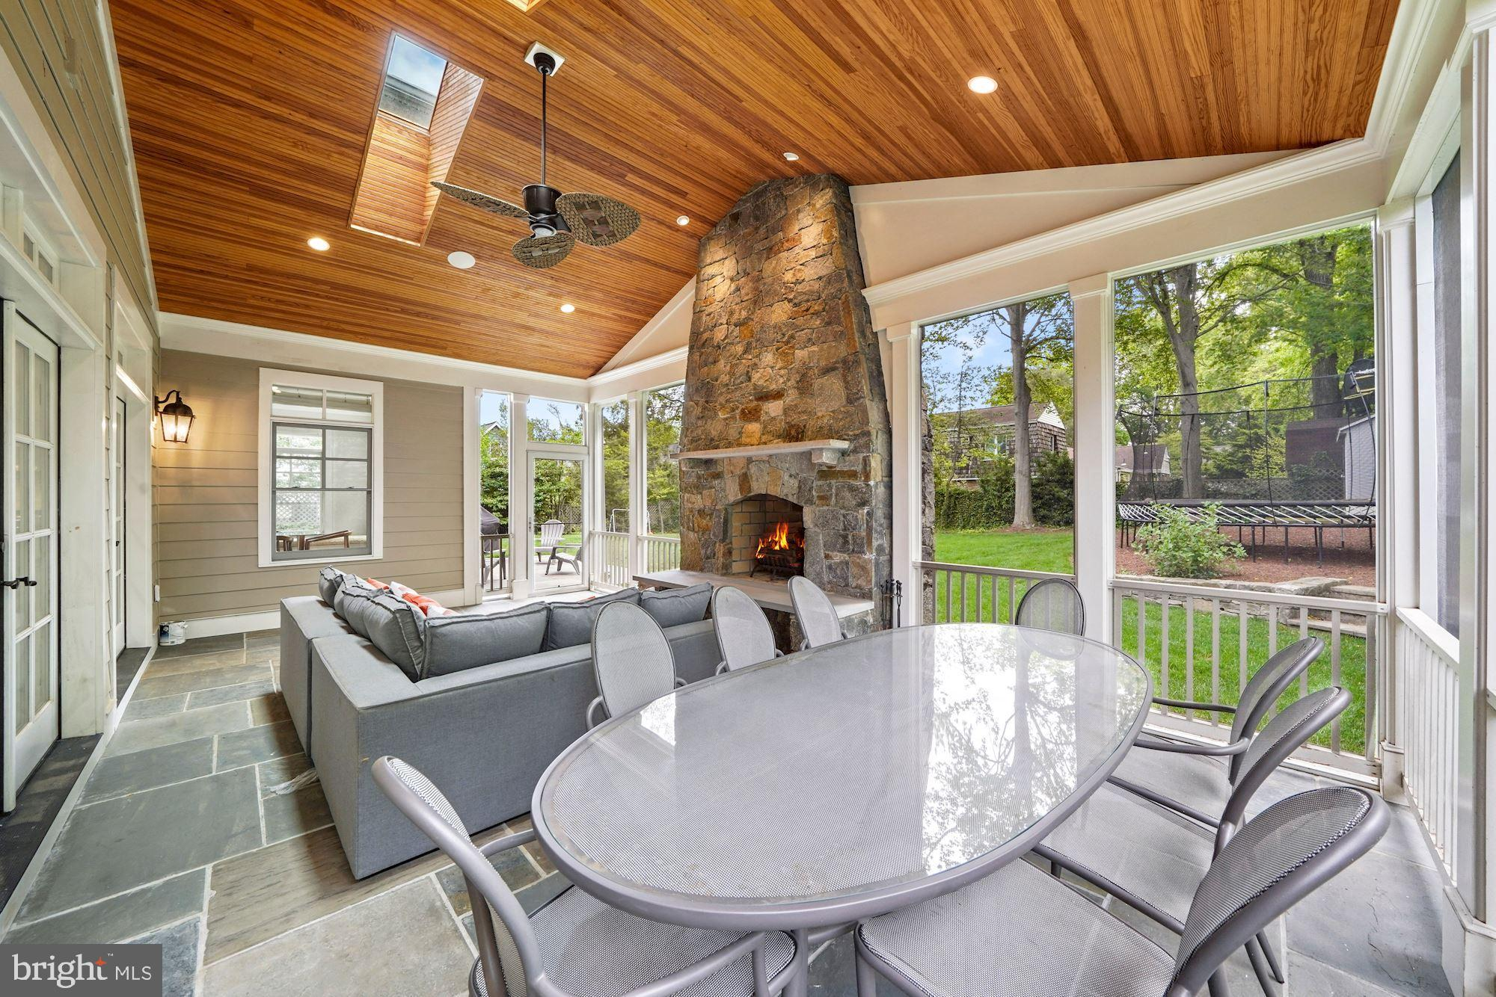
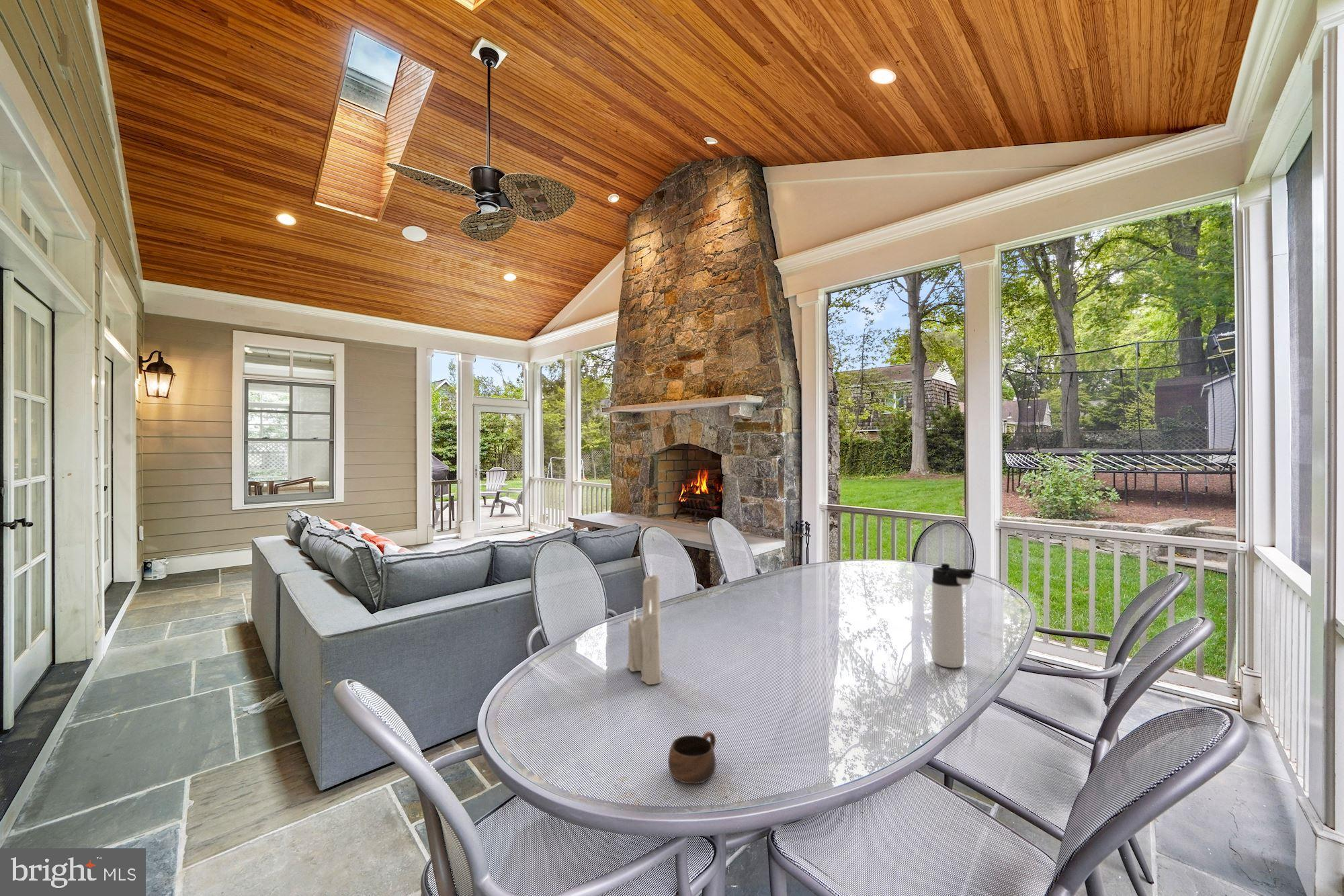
+ candle [626,562,663,685]
+ thermos bottle [931,563,976,668]
+ cup [667,731,716,785]
